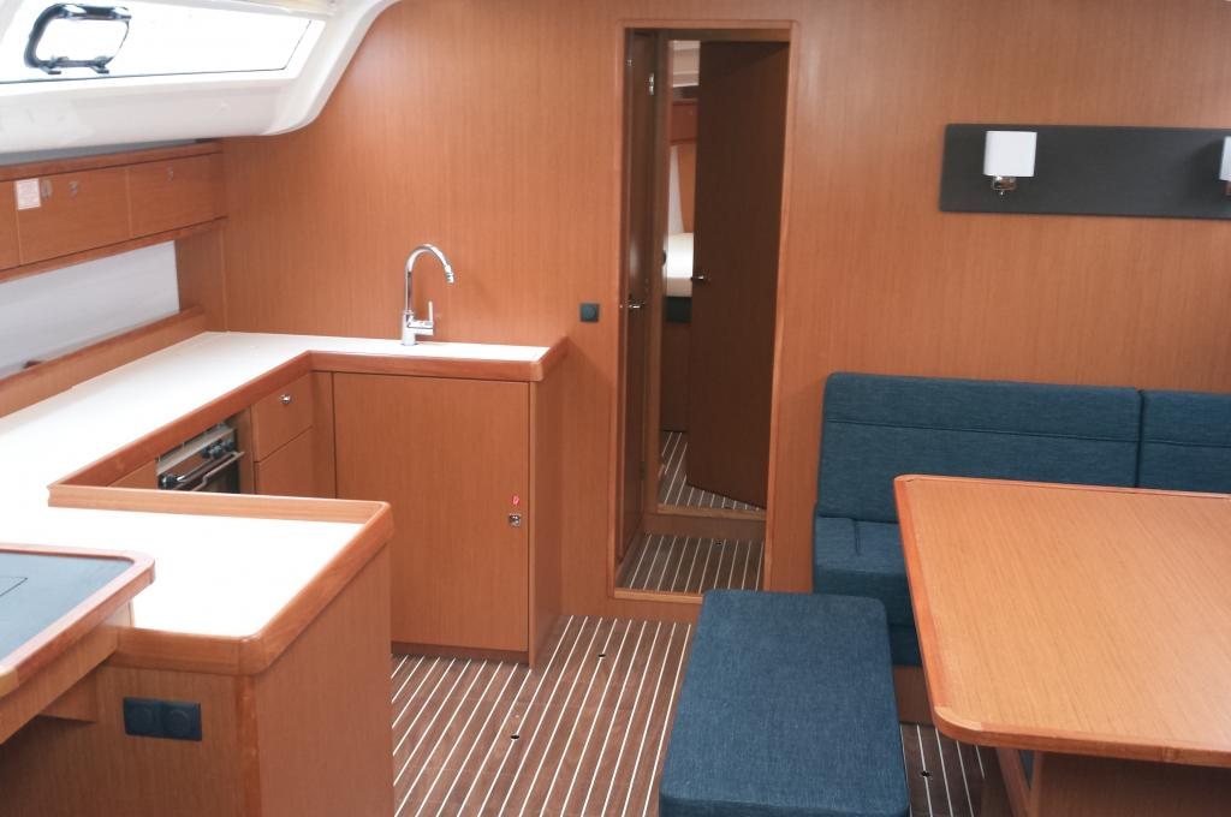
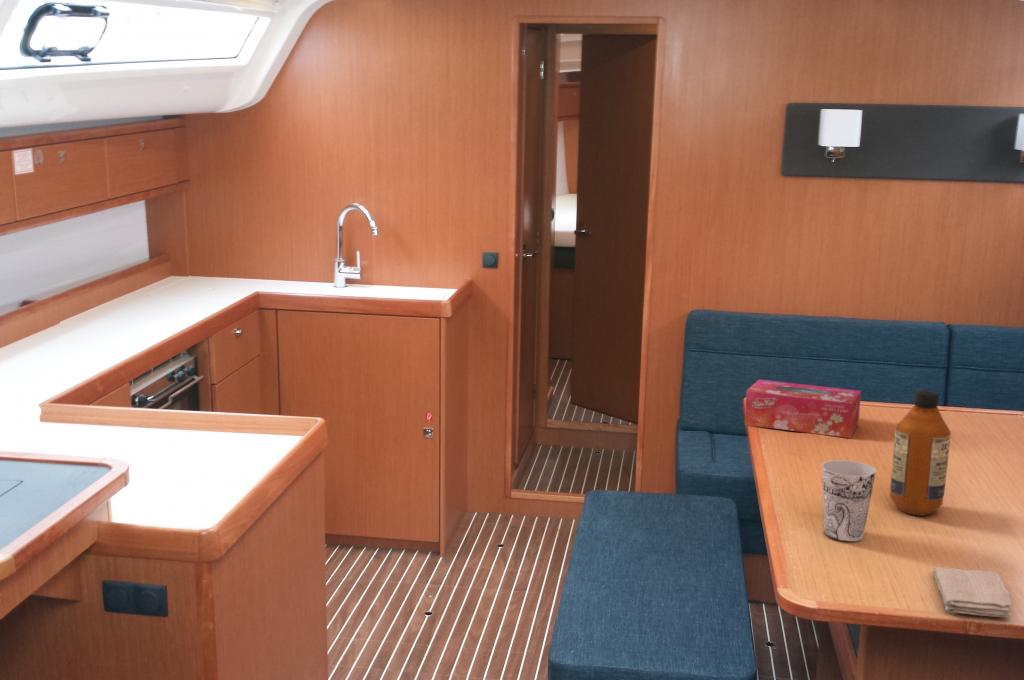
+ cup [821,459,877,543]
+ bottle [889,390,952,517]
+ washcloth [931,566,1013,618]
+ tissue box [744,379,862,439]
